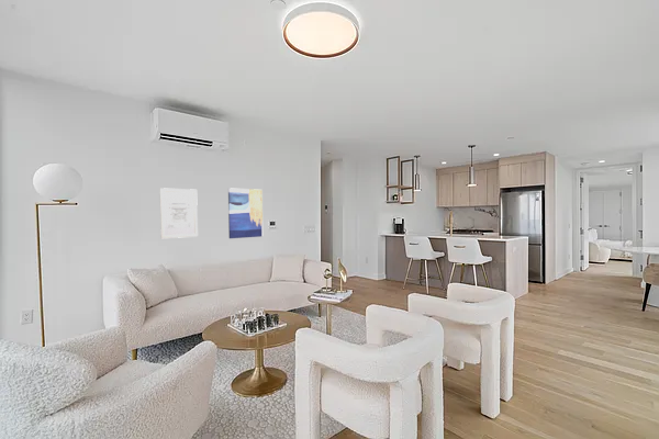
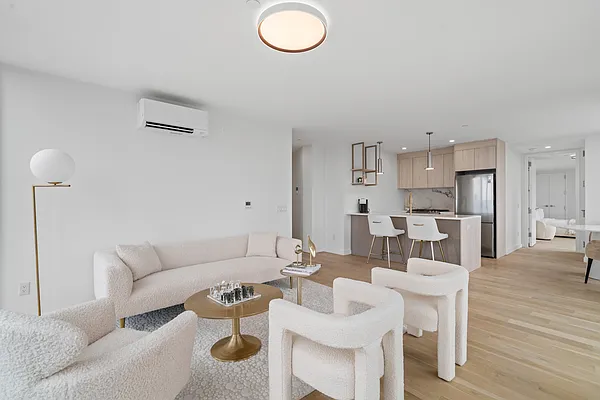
- wall art [227,187,264,239]
- wall art [159,187,199,239]
